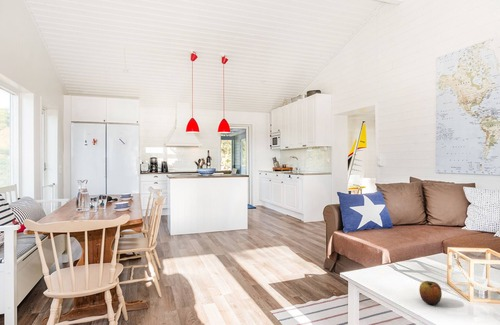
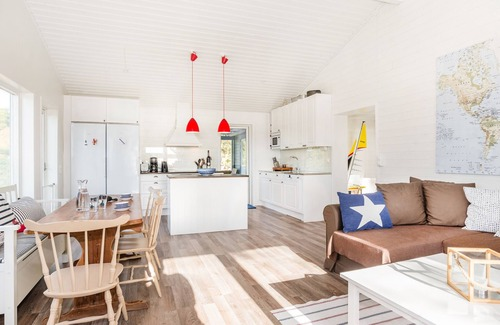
- apple [418,280,443,306]
